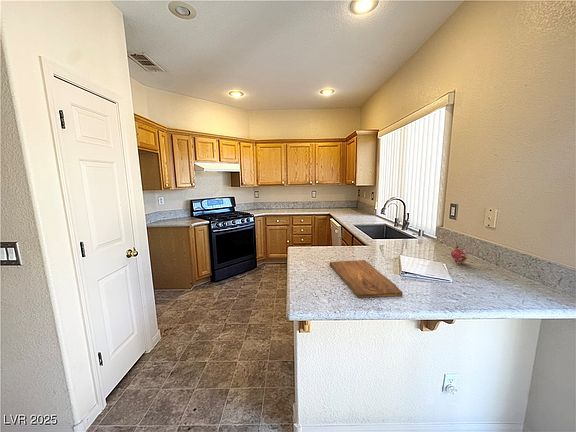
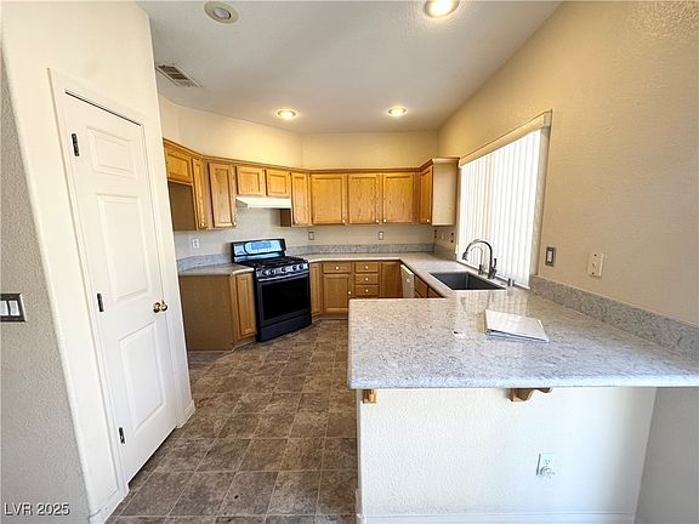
- fruit [450,244,469,264]
- cutting board [329,259,404,298]
